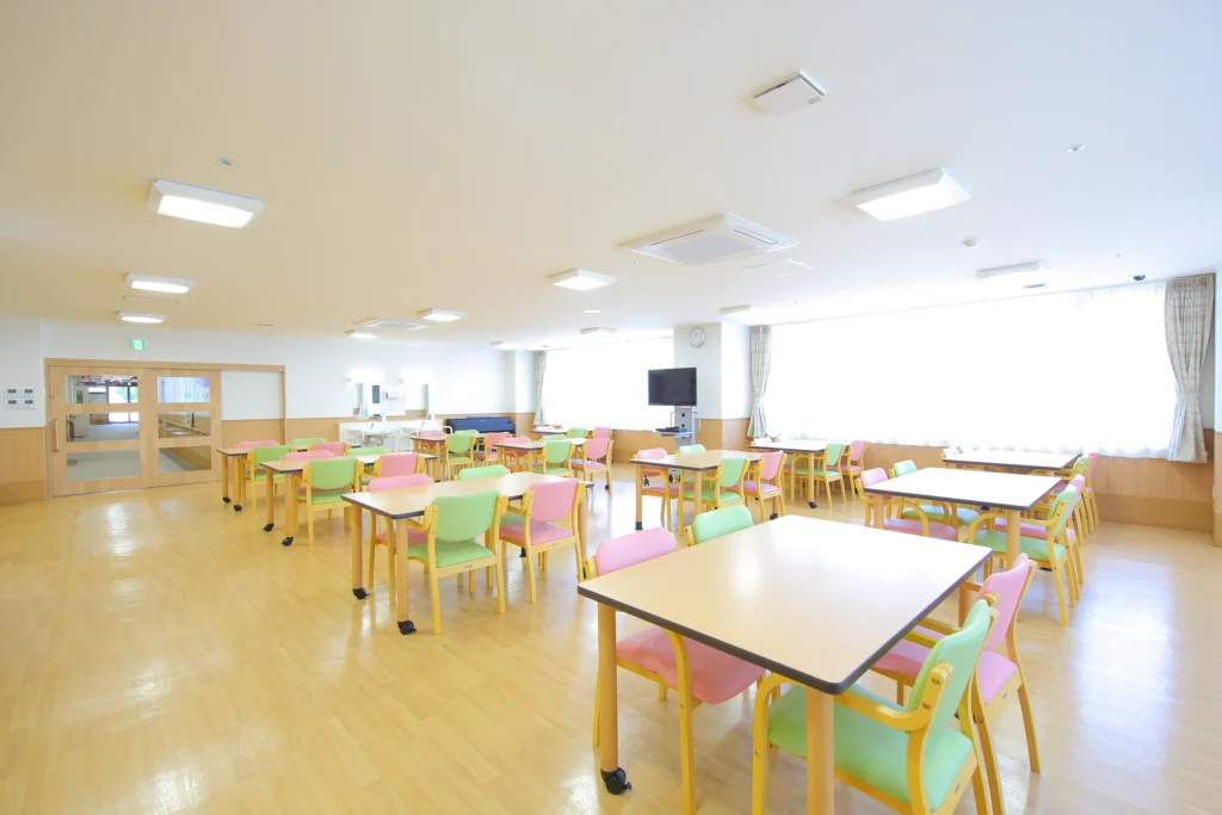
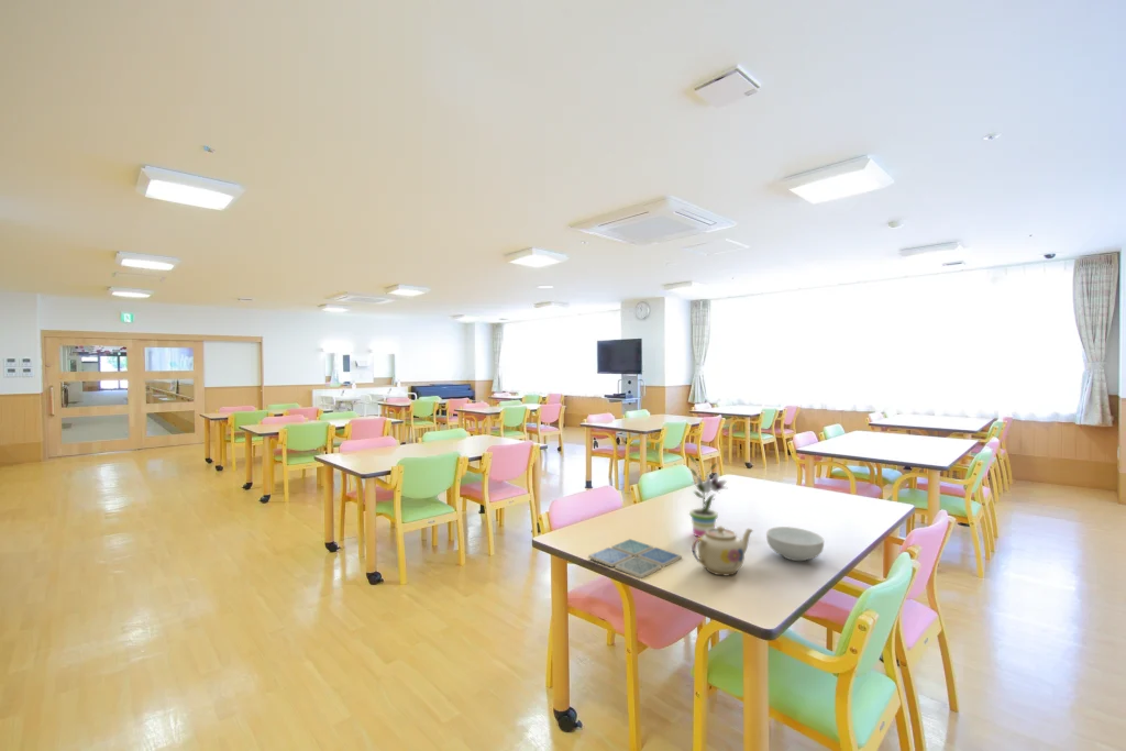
+ drink coaster [587,538,683,579]
+ cereal bowl [765,526,825,562]
+ potted plant [687,453,730,538]
+ teapot [691,526,754,577]
